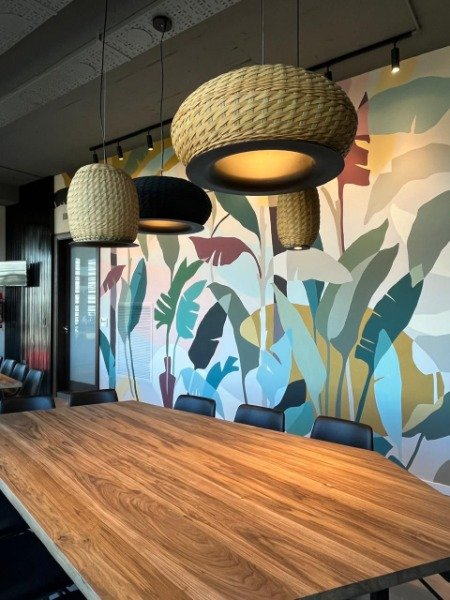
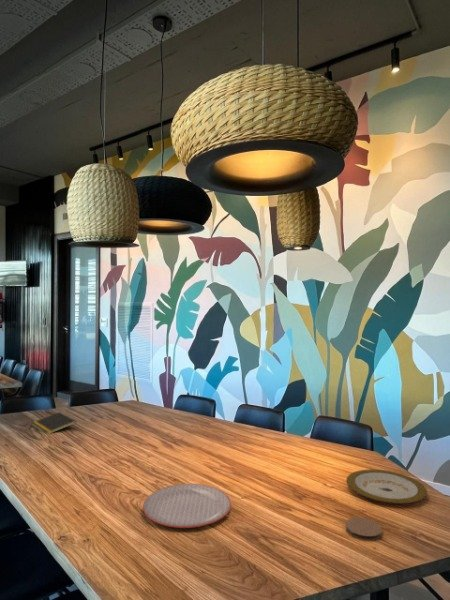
+ coaster [345,516,383,542]
+ plate [142,483,232,529]
+ plate [345,468,428,505]
+ notepad [31,411,77,435]
